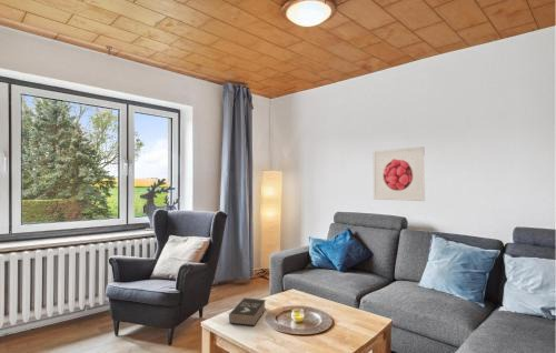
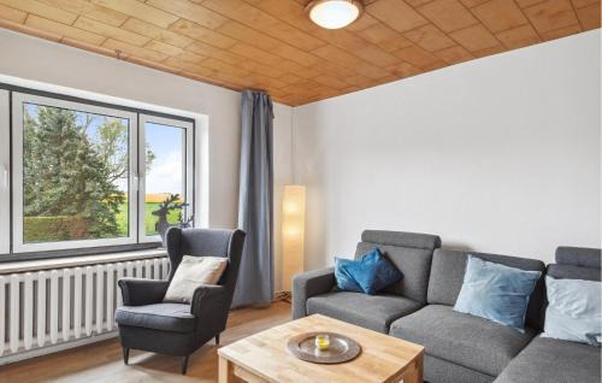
- book [228,297,267,326]
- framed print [373,145,426,202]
